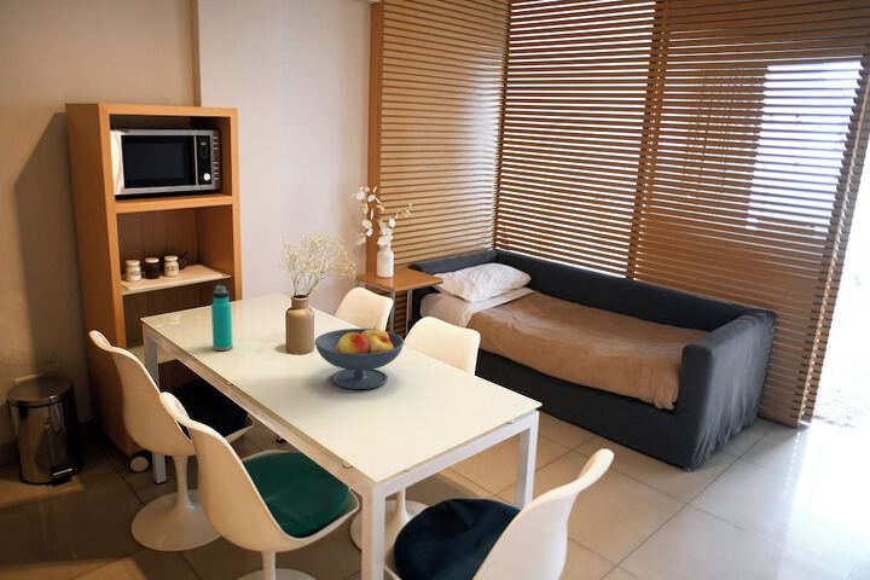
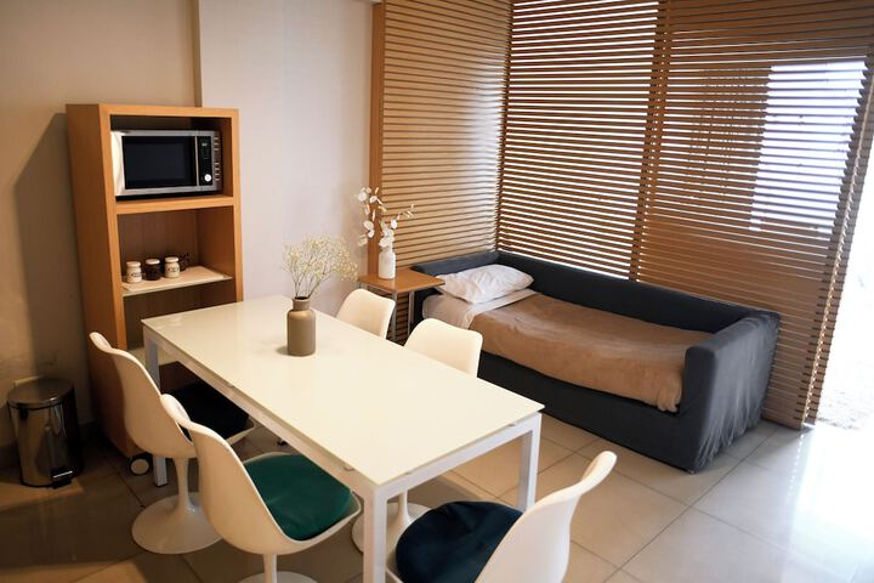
- water bottle [210,284,233,352]
- fruit bowl [313,327,406,390]
